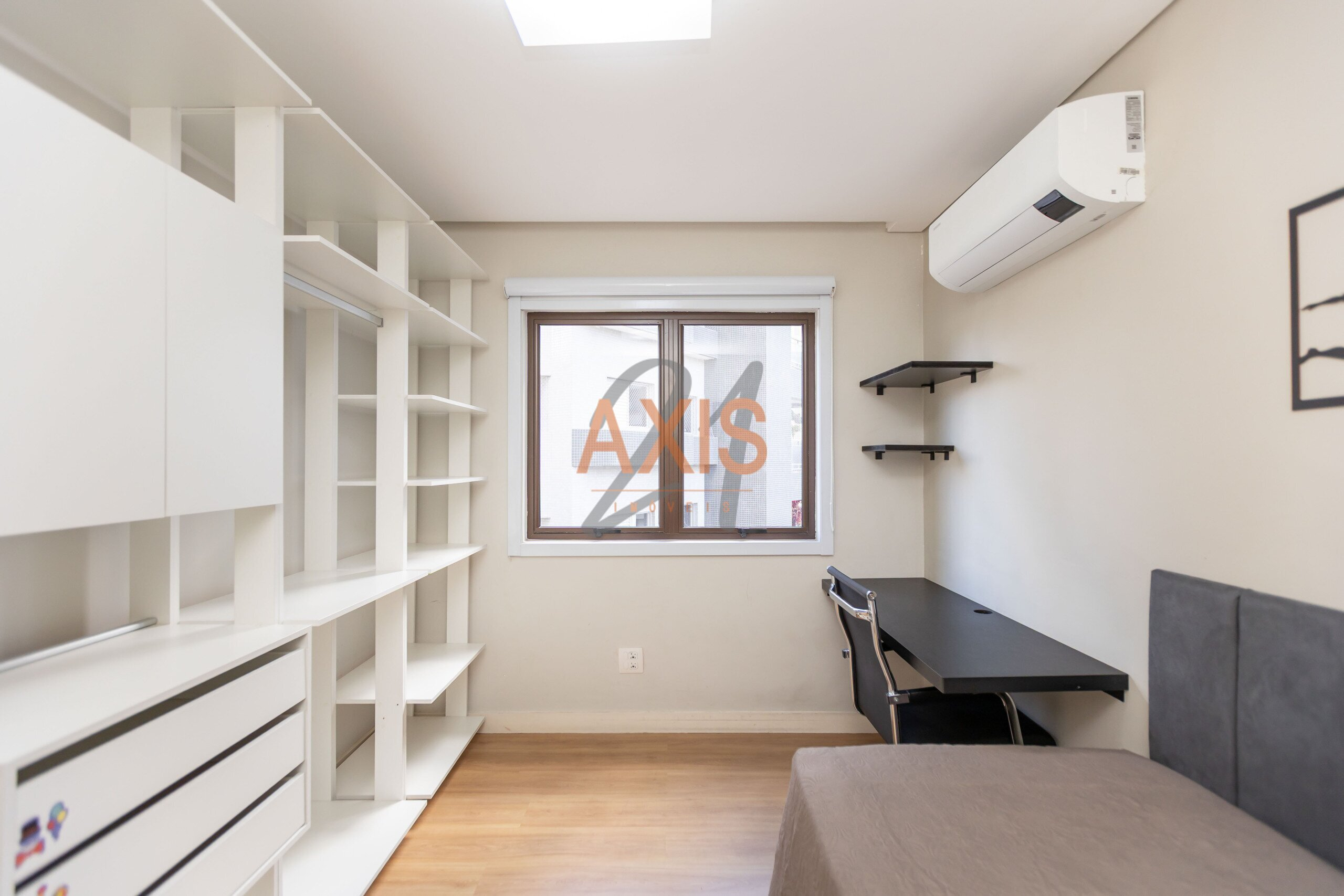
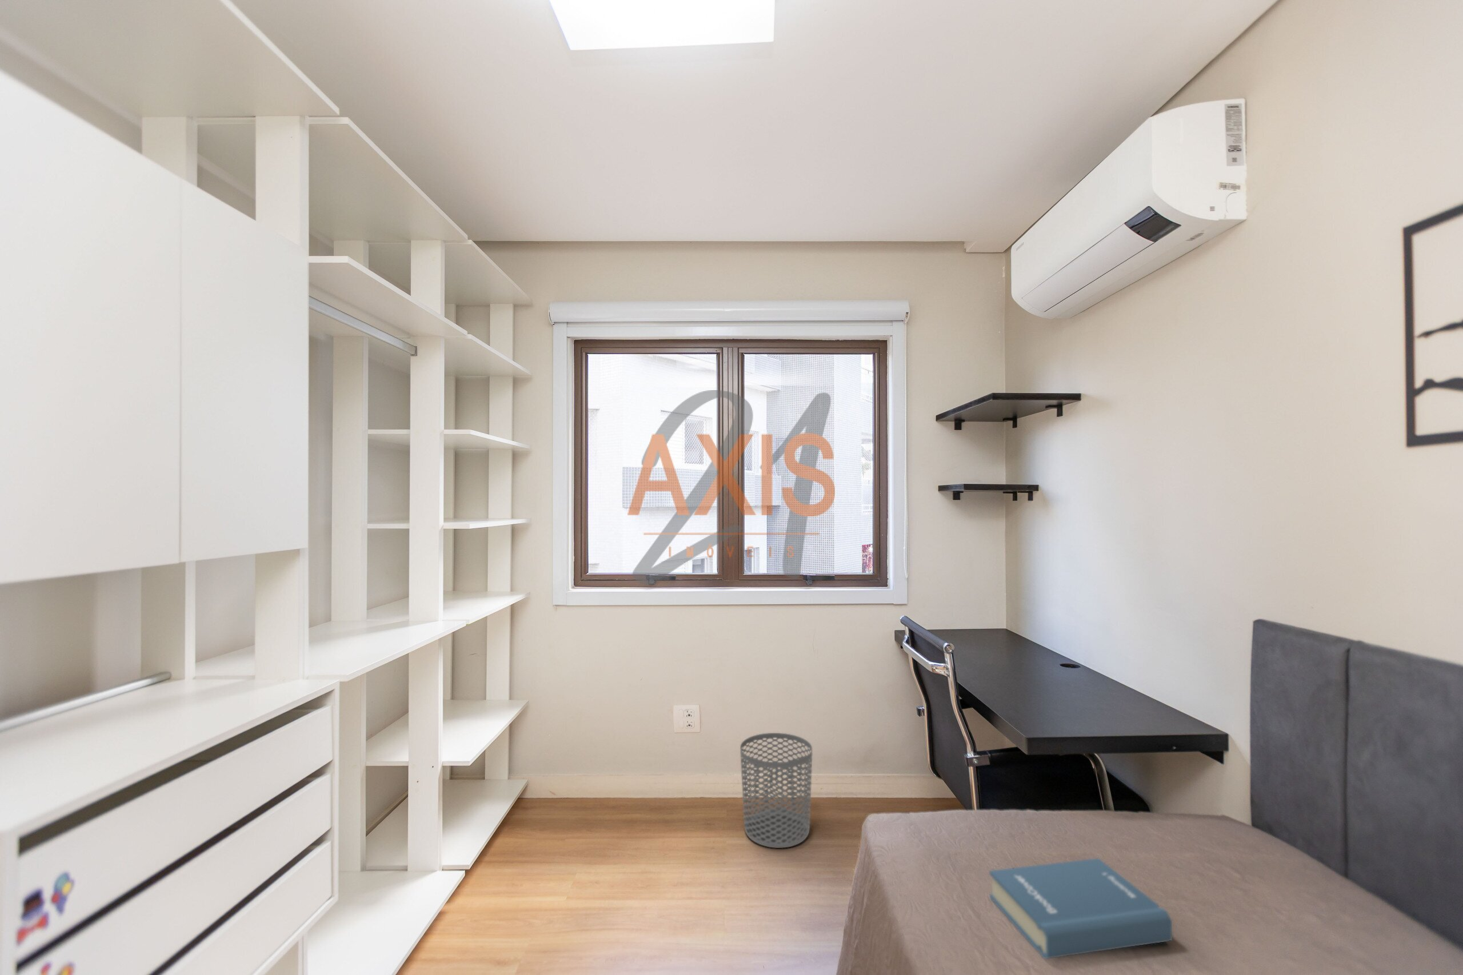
+ waste bin [739,732,813,849]
+ hardback book [988,857,1172,960]
